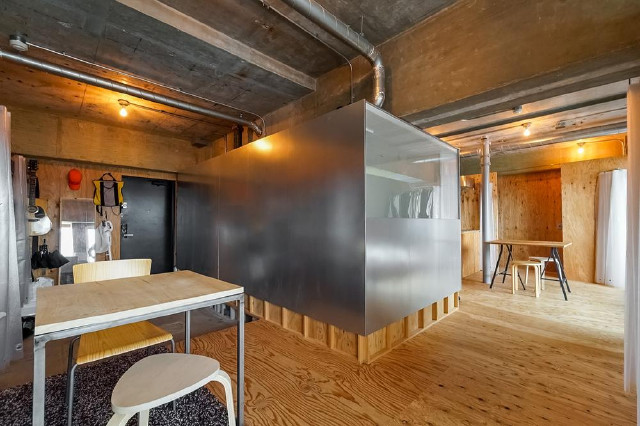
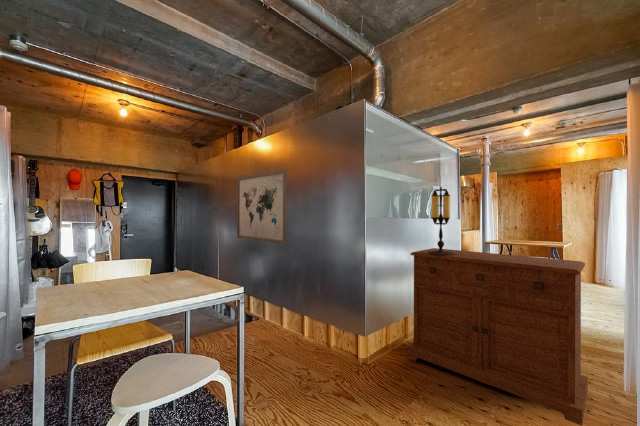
+ sideboard [406,247,589,426]
+ wall art [236,169,287,245]
+ table lamp [428,186,454,256]
